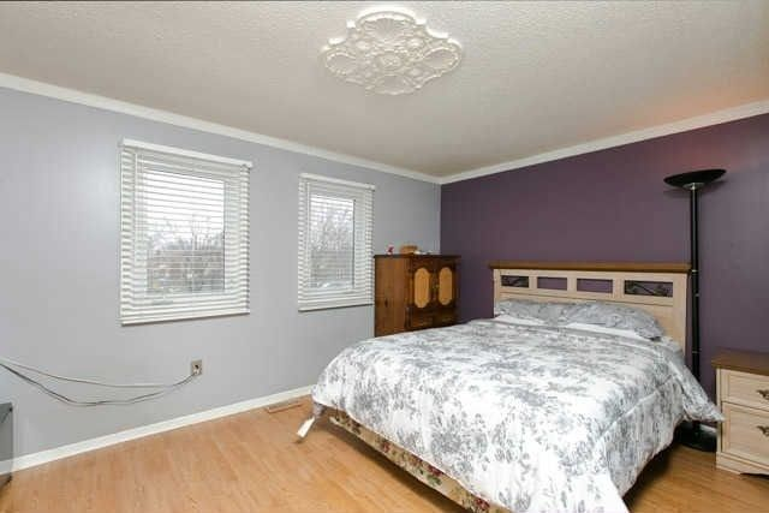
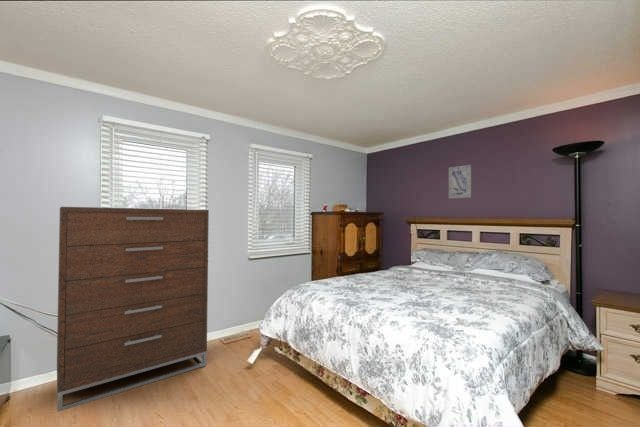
+ dresser [56,206,210,413]
+ wall art [448,164,472,199]
